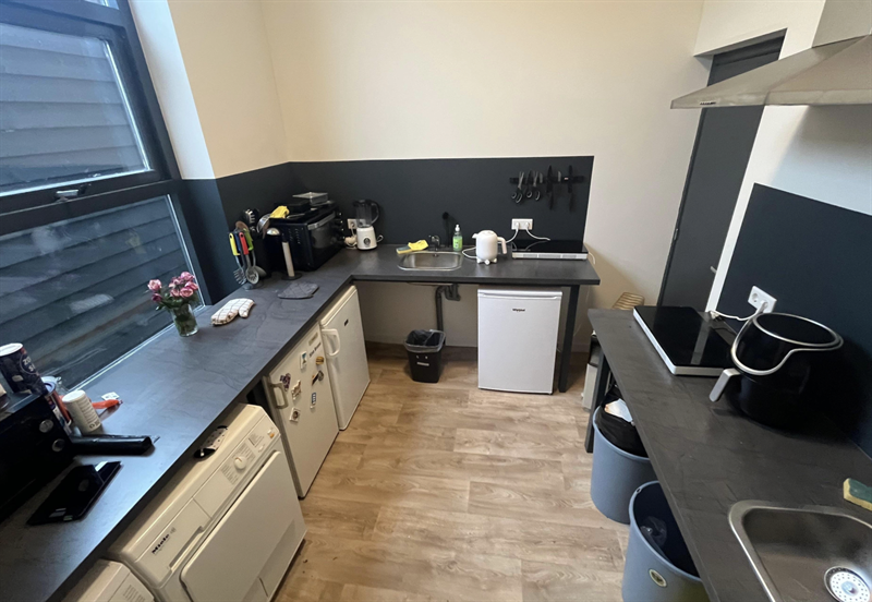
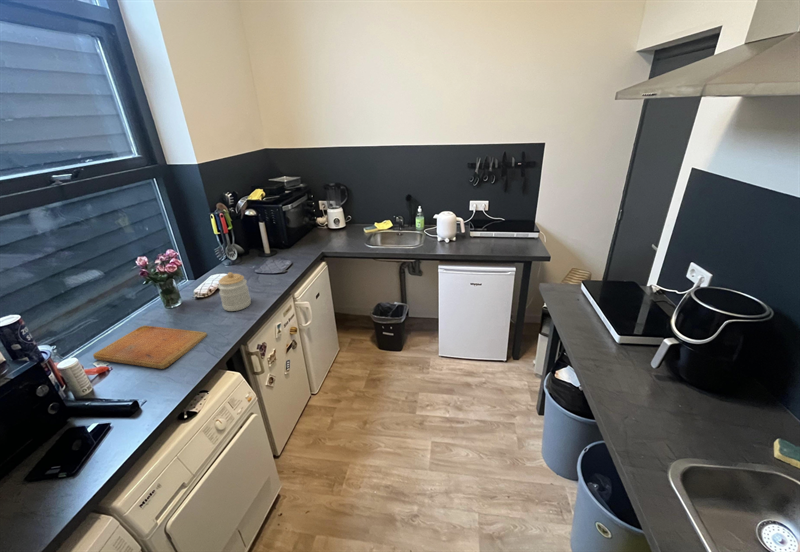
+ cutting board [92,324,208,370]
+ jar [217,271,252,312]
